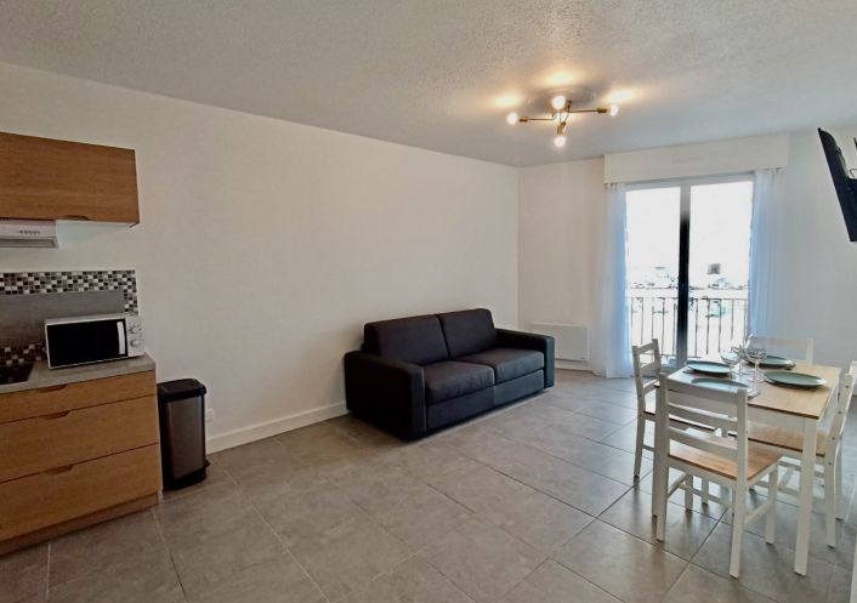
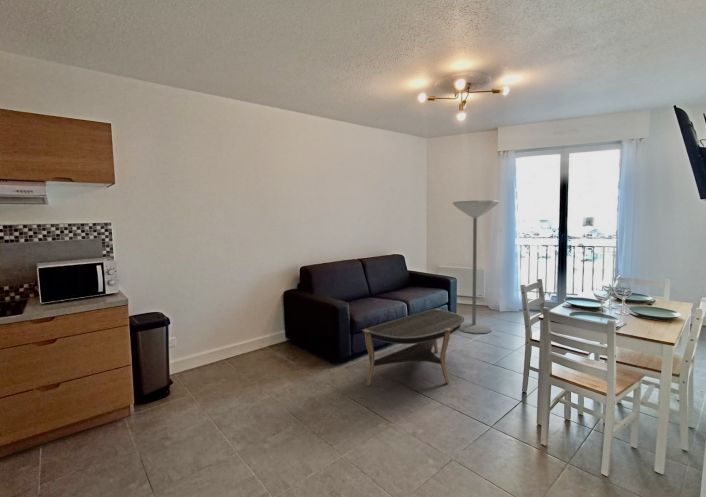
+ floor lamp [452,199,501,334]
+ coffee table [361,308,465,387]
